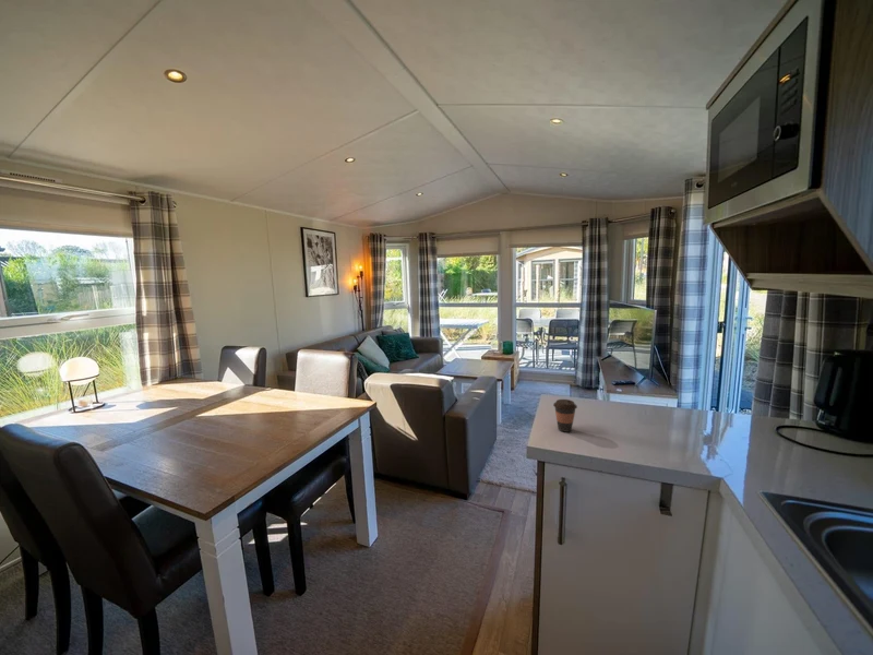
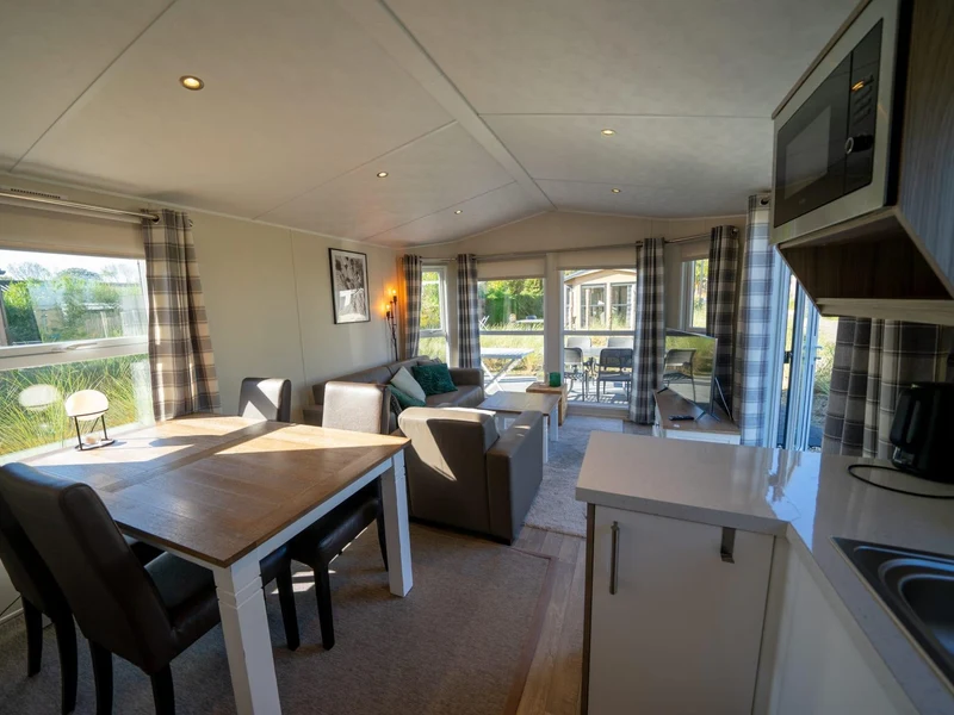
- coffee cup [552,398,578,433]
